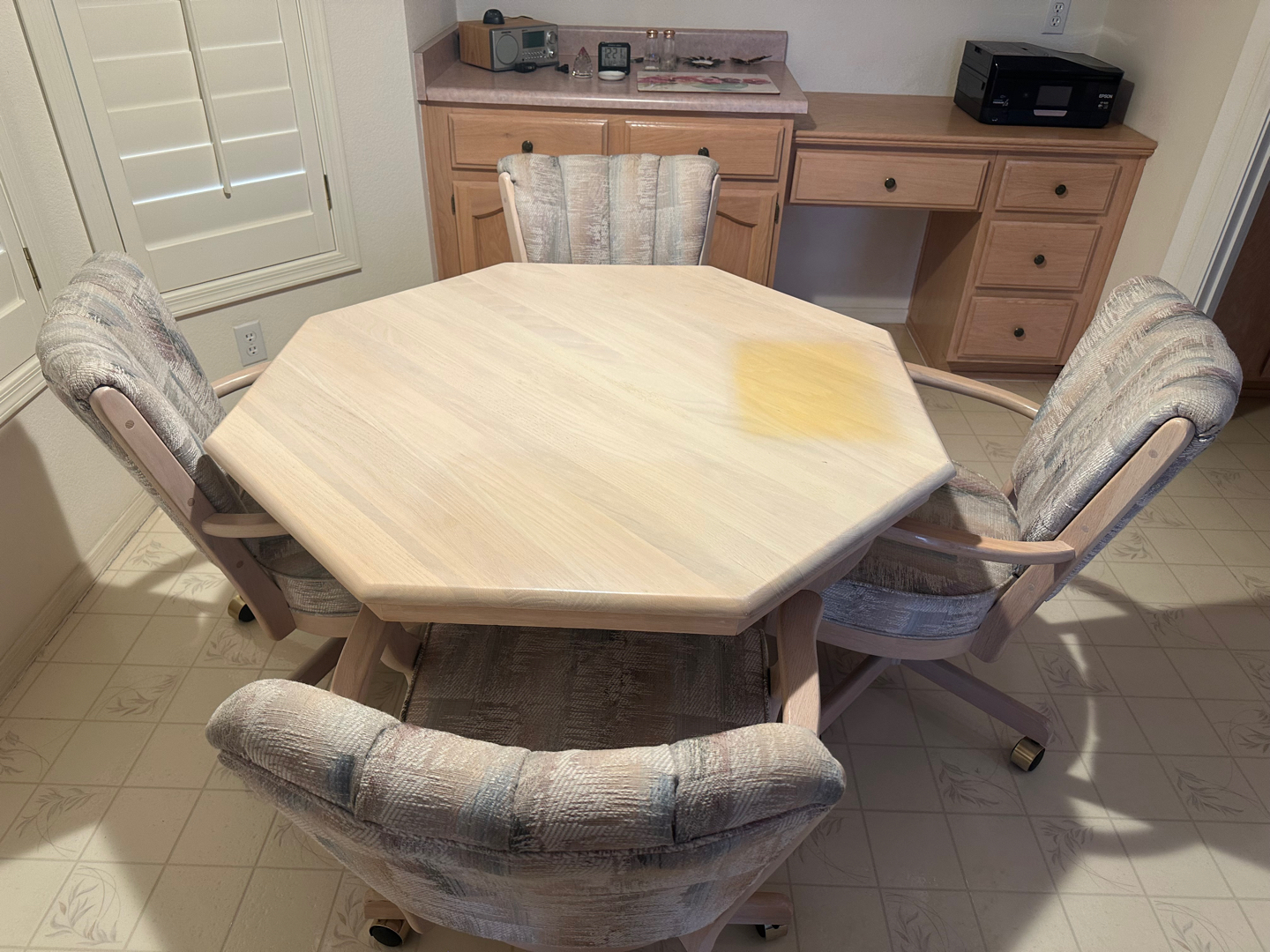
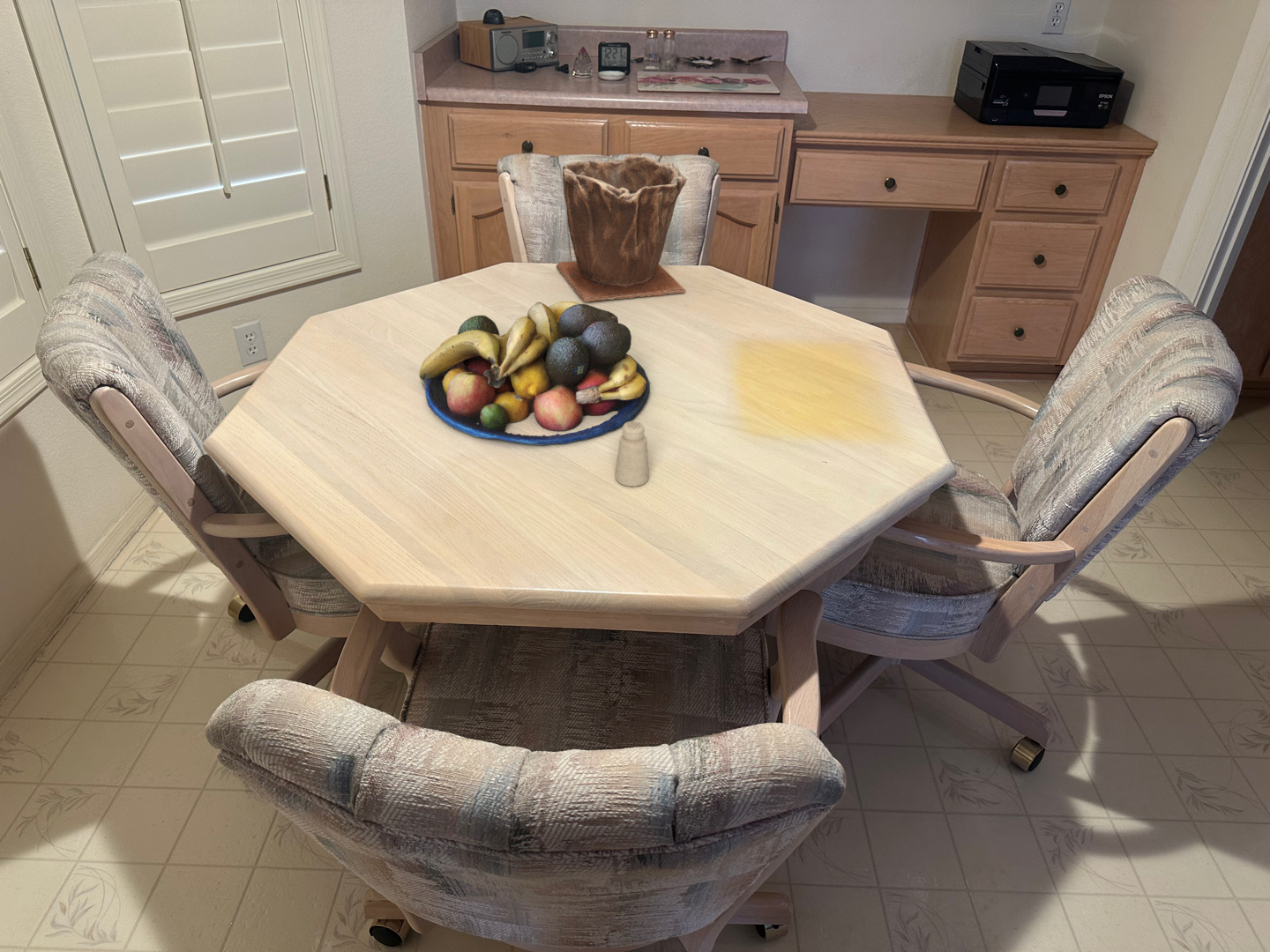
+ fruit bowl [419,301,651,446]
+ plant pot [556,154,688,303]
+ saltshaker [615,420,650,487]
